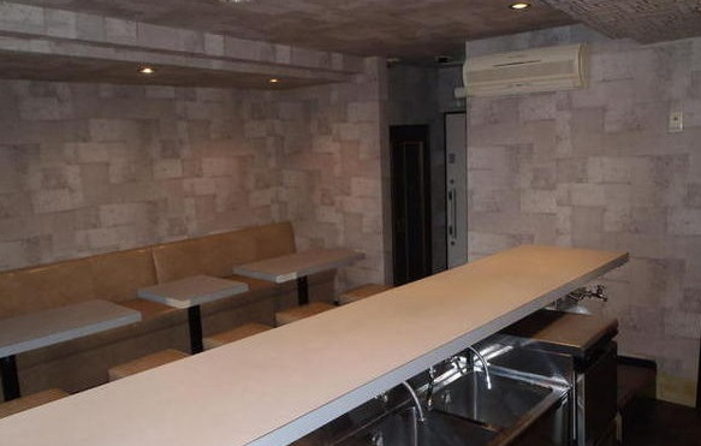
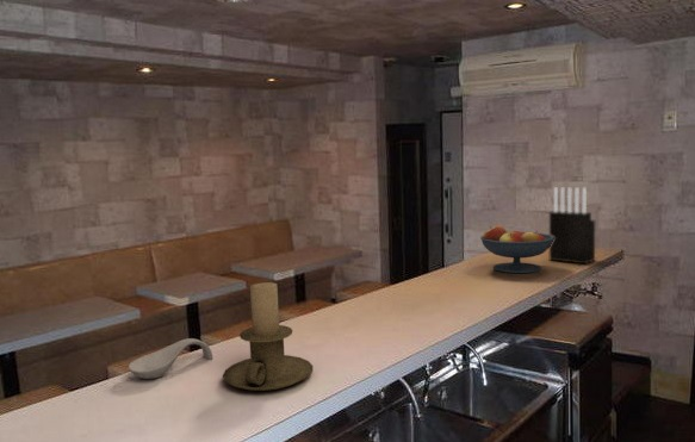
+ knife block [548,186,596,264]
+ candle holder [222,281,315,392]
+ fruit bowl [479,224,554,274]
+ spoon rest [128,337,215,380]
